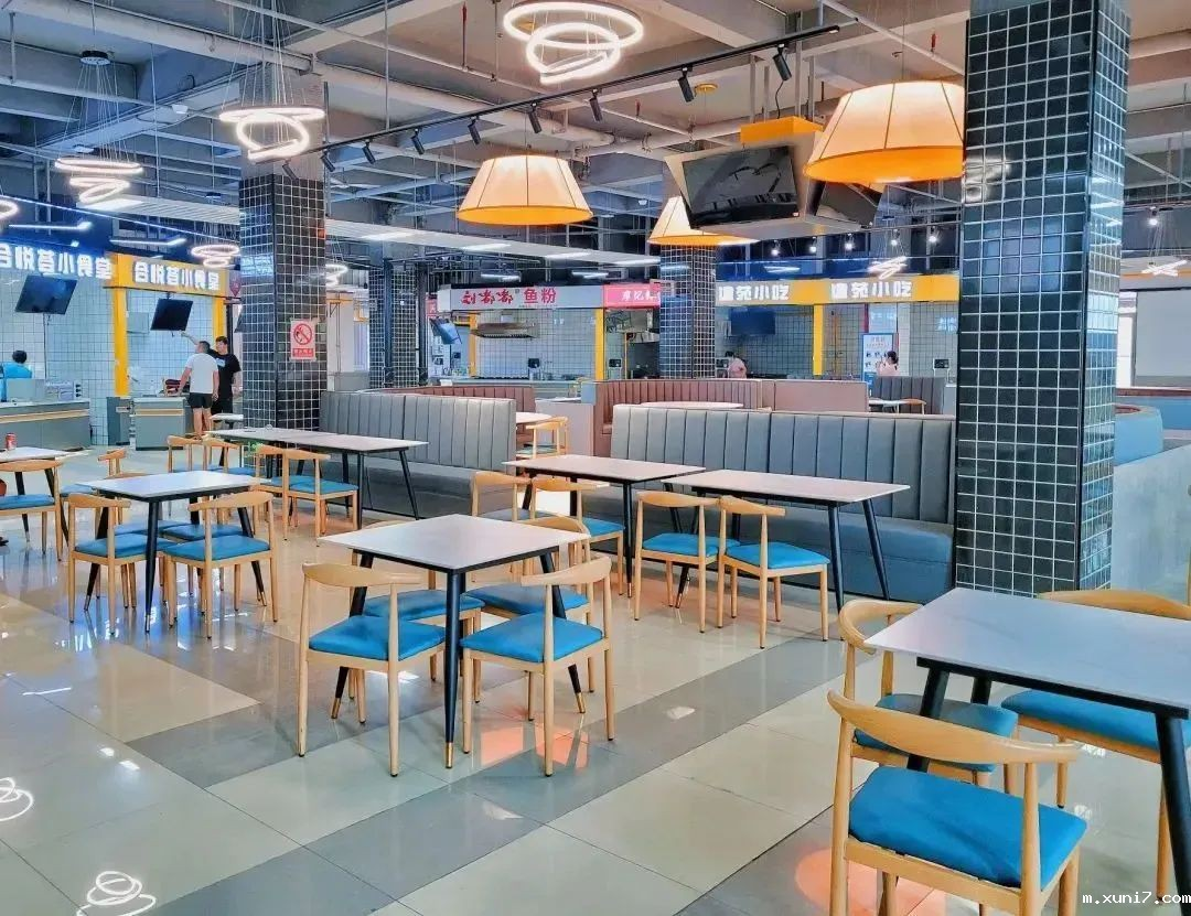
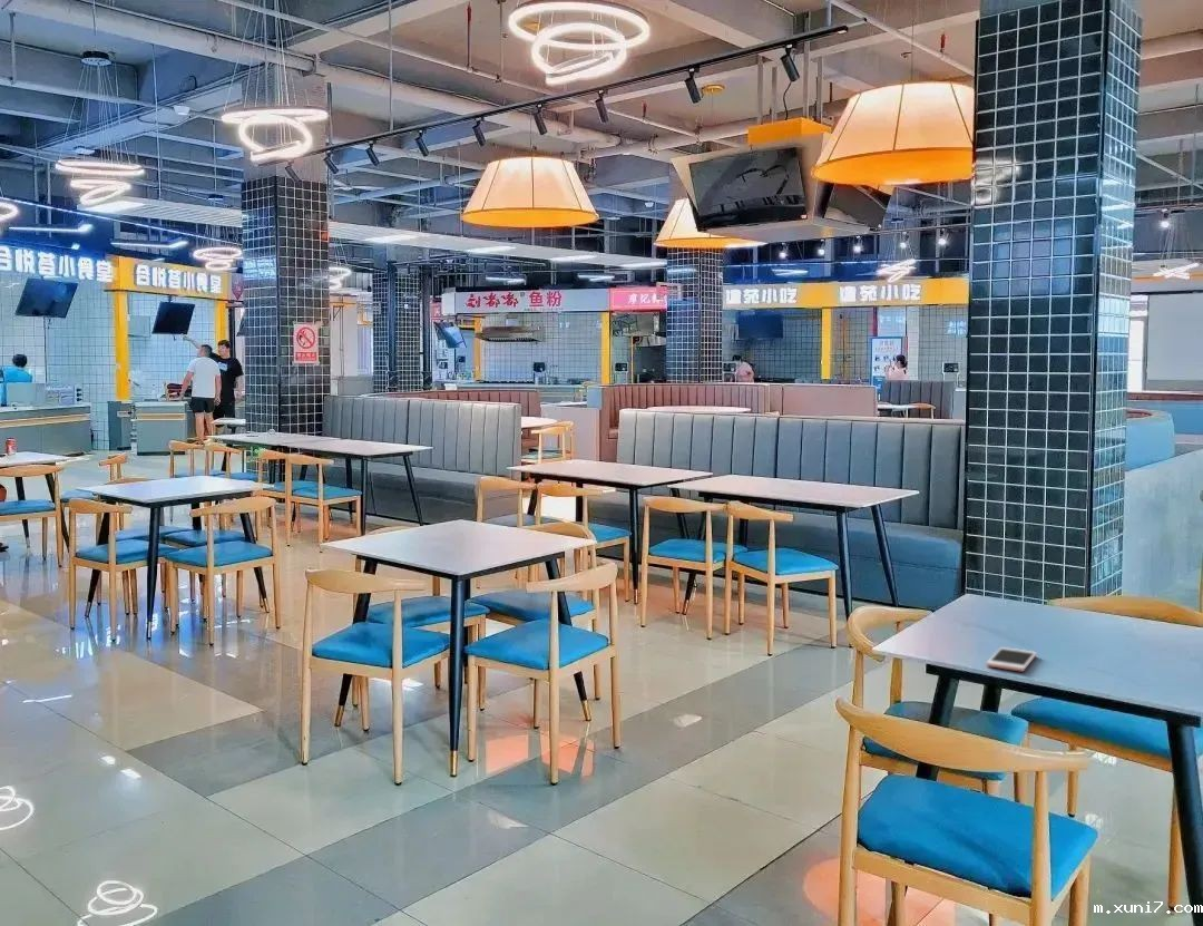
+ cell phone [986,646,1038,673]
